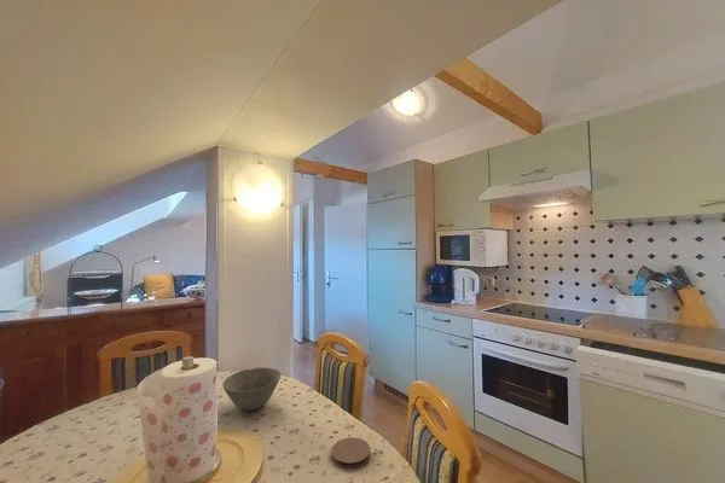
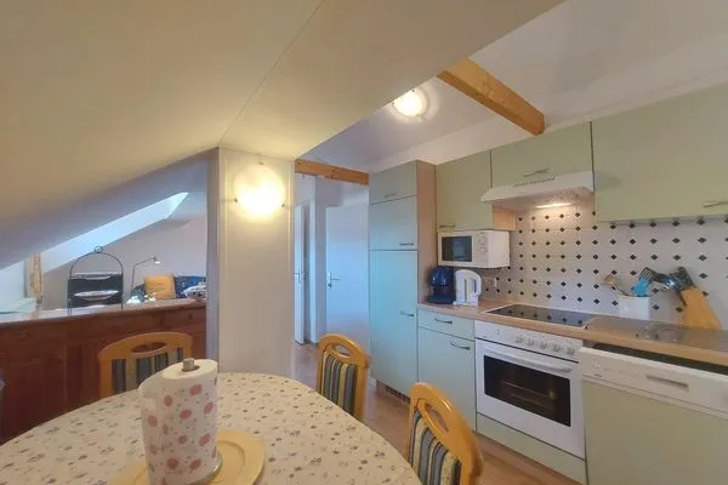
- bowl [221,366,282,412]
- coaster [330,436,371,470]
